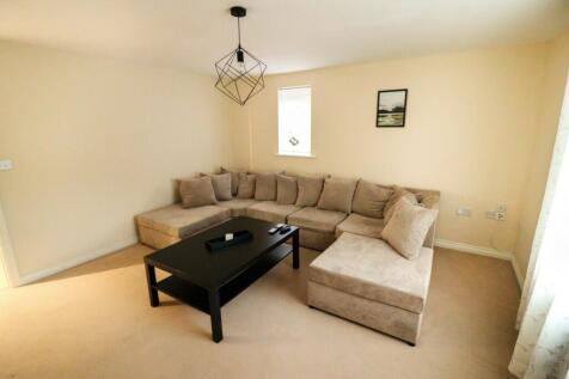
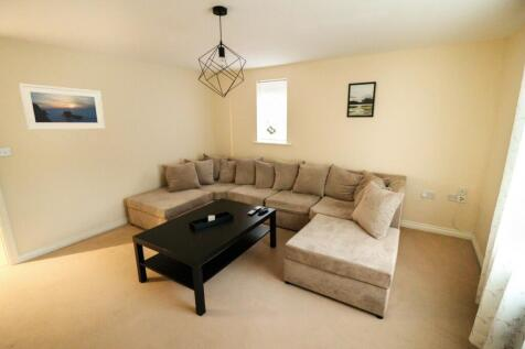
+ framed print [18,83,106,131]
